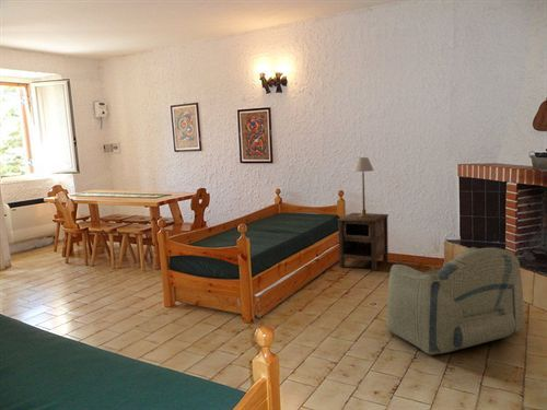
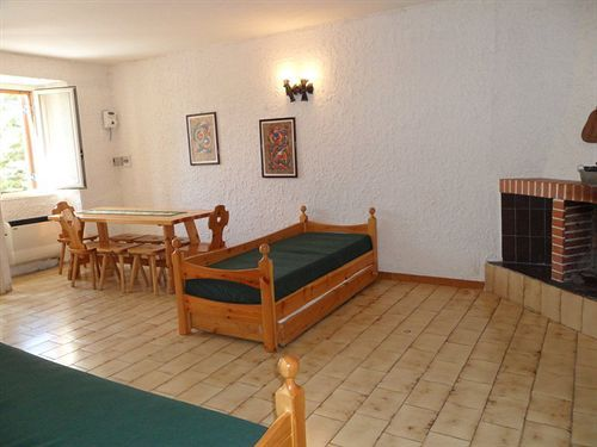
- table lamp [351,156,374,218]
- nightstand [337,212,389,272]
- armchair [386,246,525,356]
